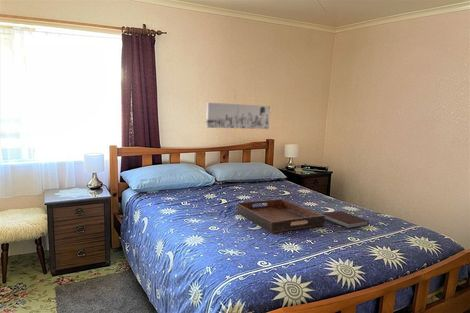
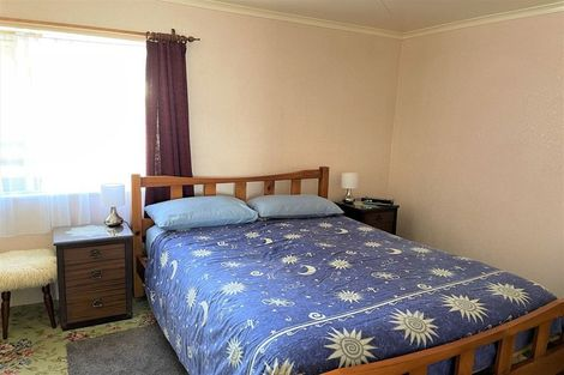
- wall art [205,102,271,130]
- serving tray [236,198,326,234]
- notebook [322,210,370,229]
